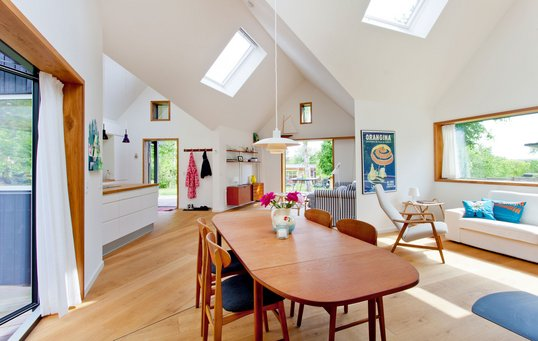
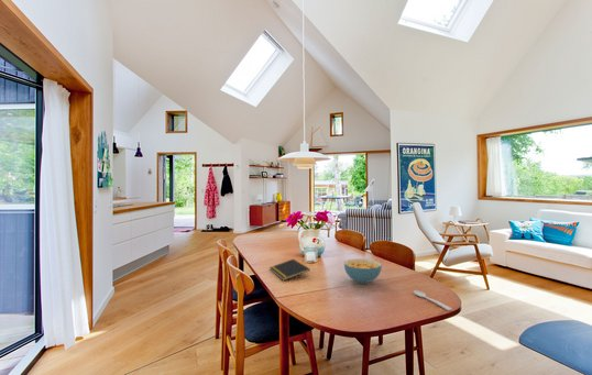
+ cereal bowl [343,257,383,285]
+ spoon [413,289,453,311]
+ notepad [268,258,311,282]
